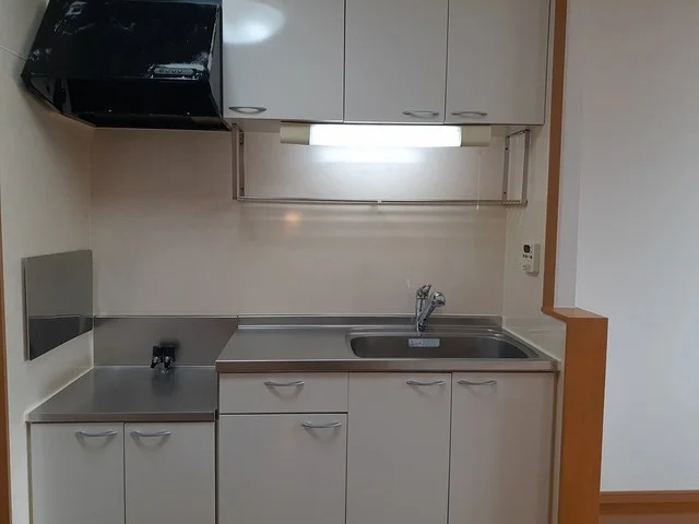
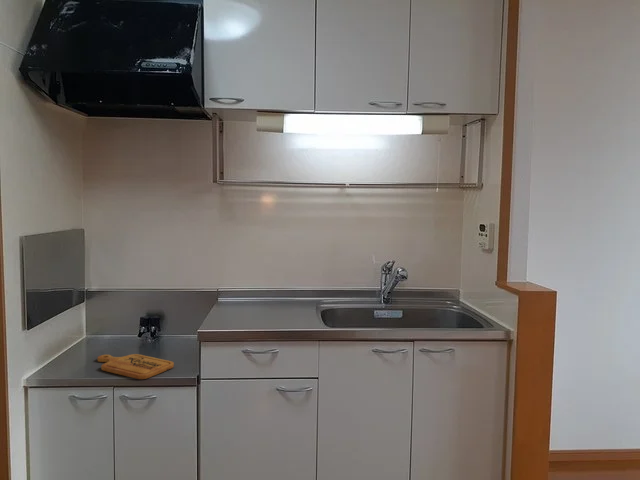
+ cutting board [97,353,175,380]
